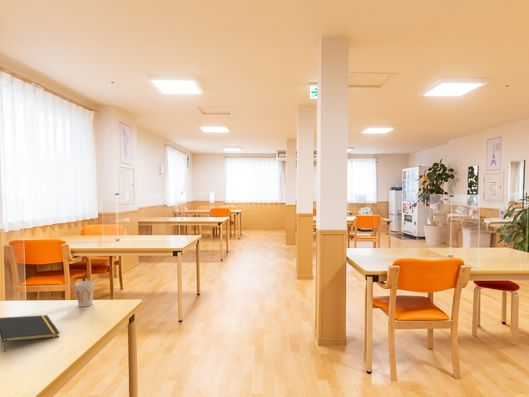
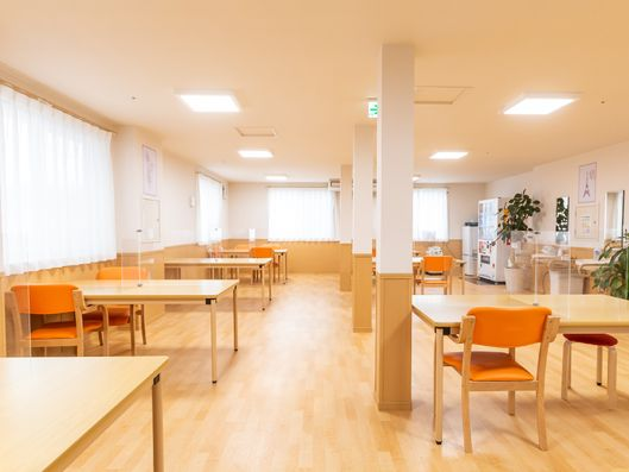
- notepad [0,314,60,353]
- cup [74,280,96,308]
